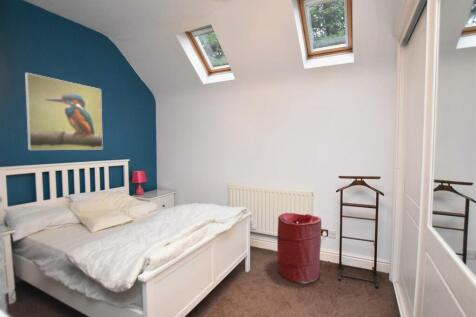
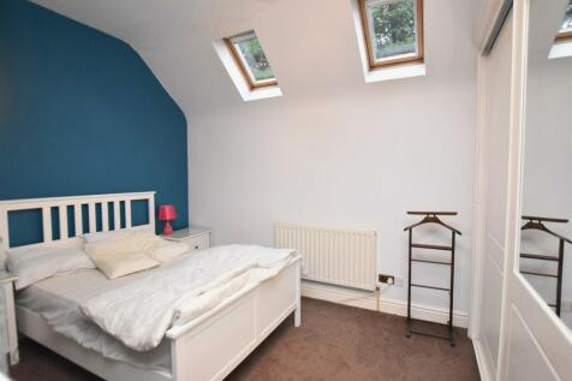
- laundry hamper [276,212,322,284]
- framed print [24,72,104,151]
